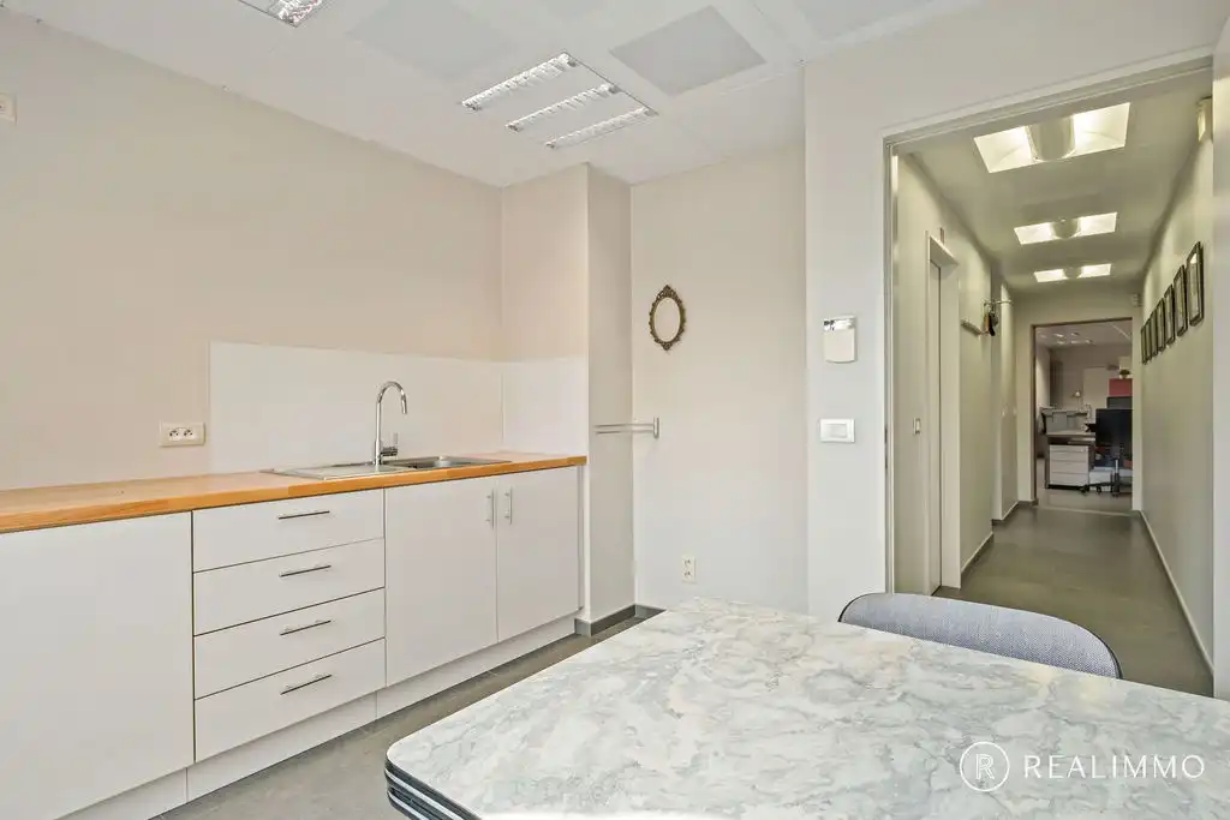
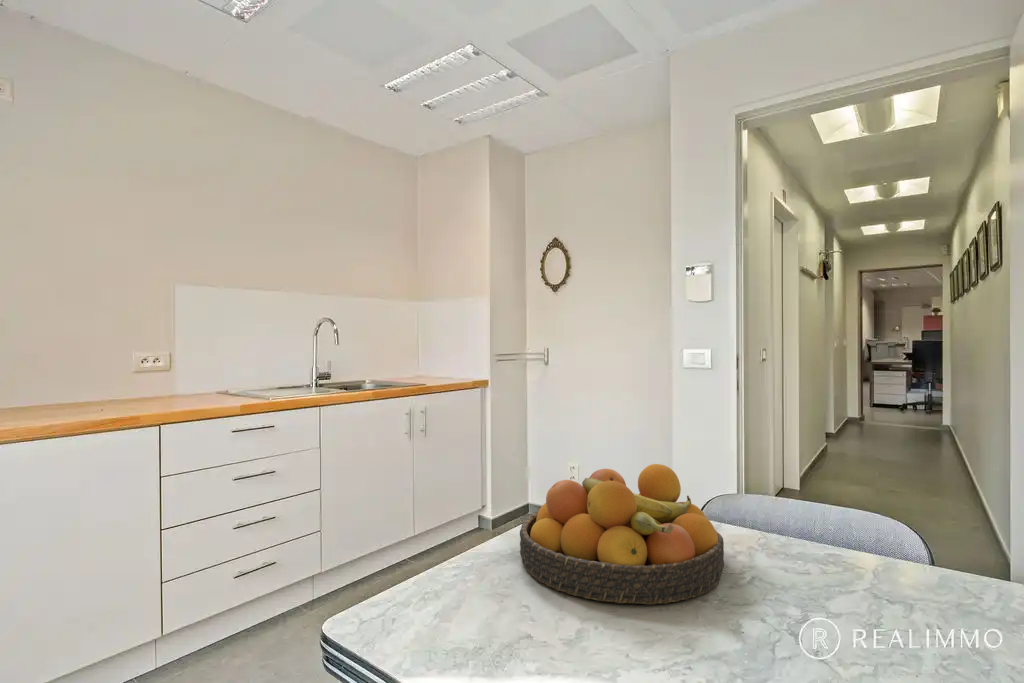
+ fruit bowl [519,463,725,605]
